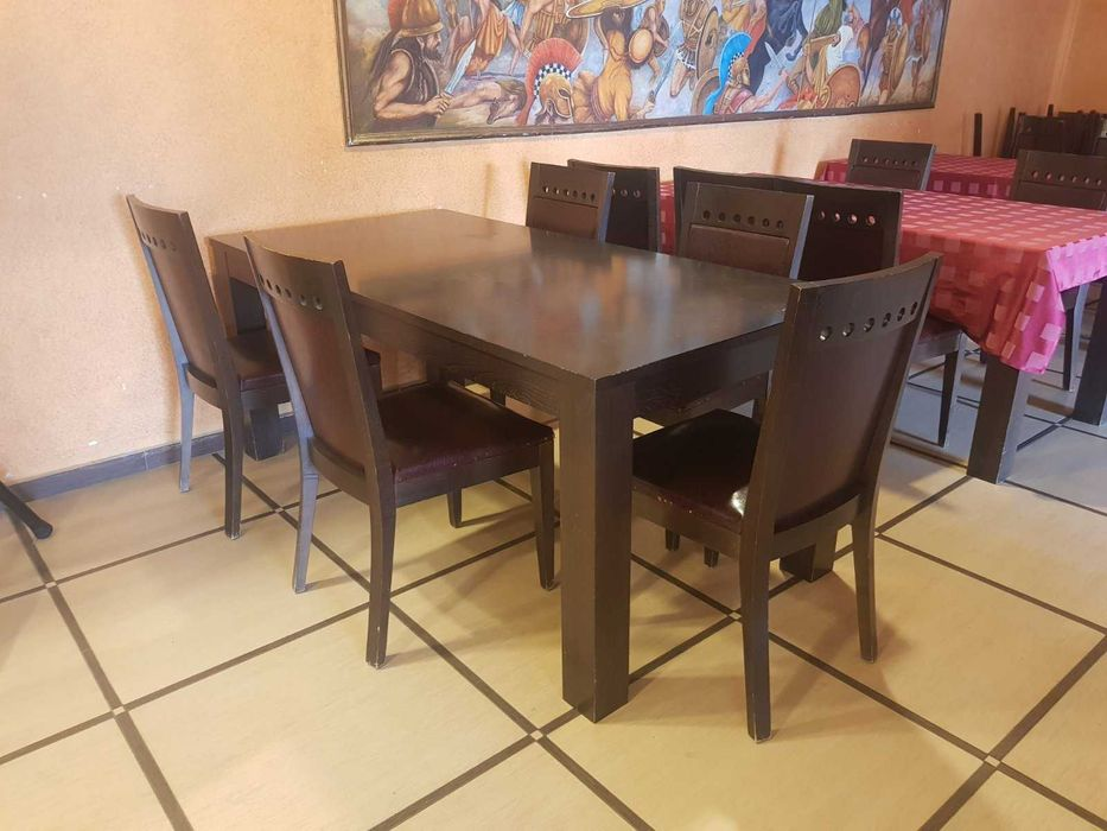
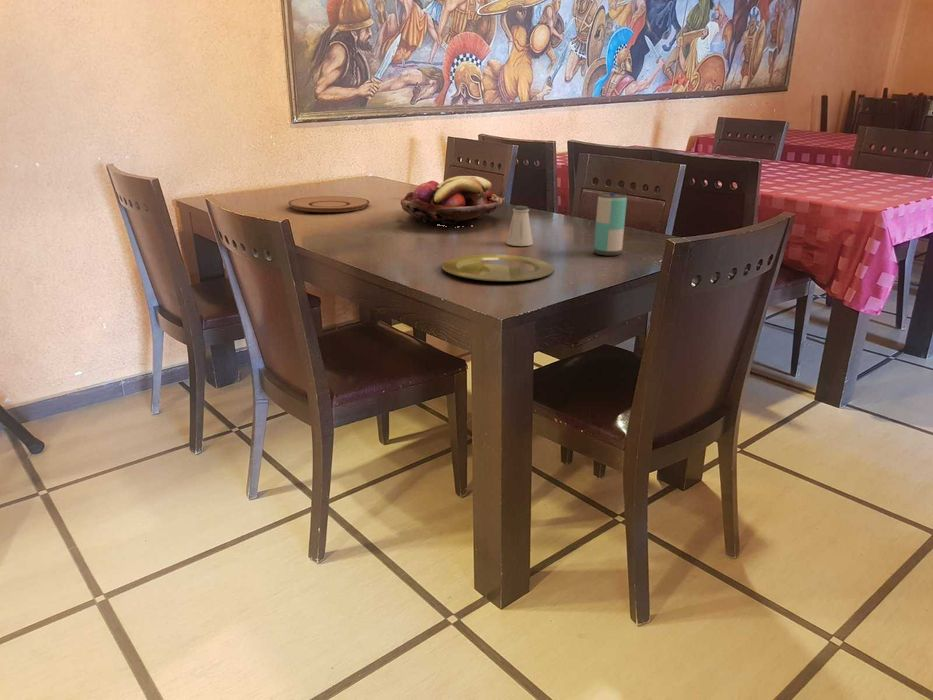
+ plate [441,254,555,282]
+ beverage can [593,192,628,256]
+ fruit basket [399,175,505,228]
+ plate [287,195,371,213]
+ saltshaker [506,205,534,247]
